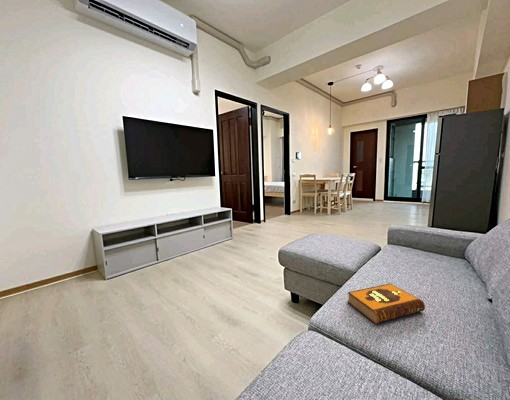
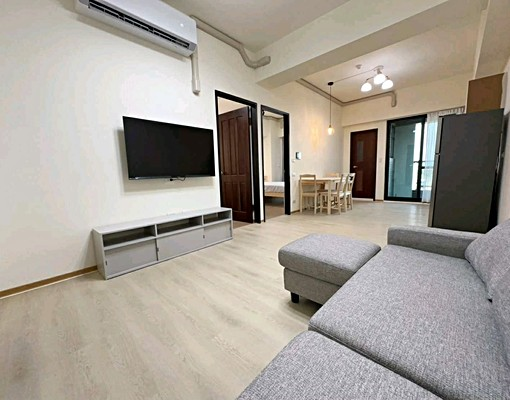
- hardback book [346,283,426,325]
